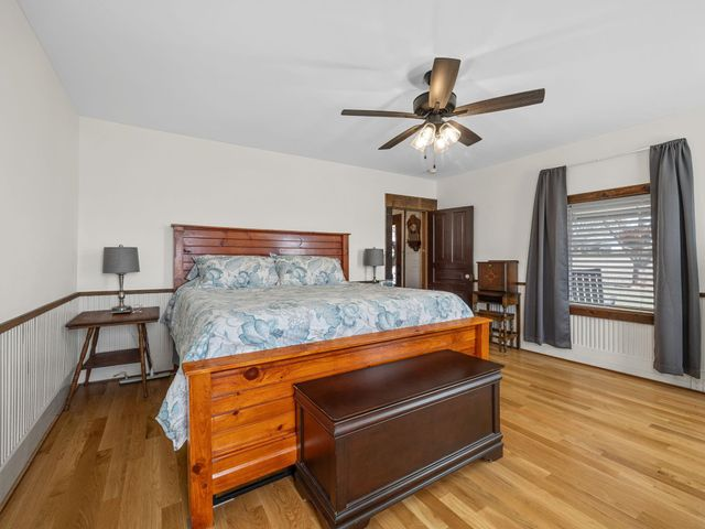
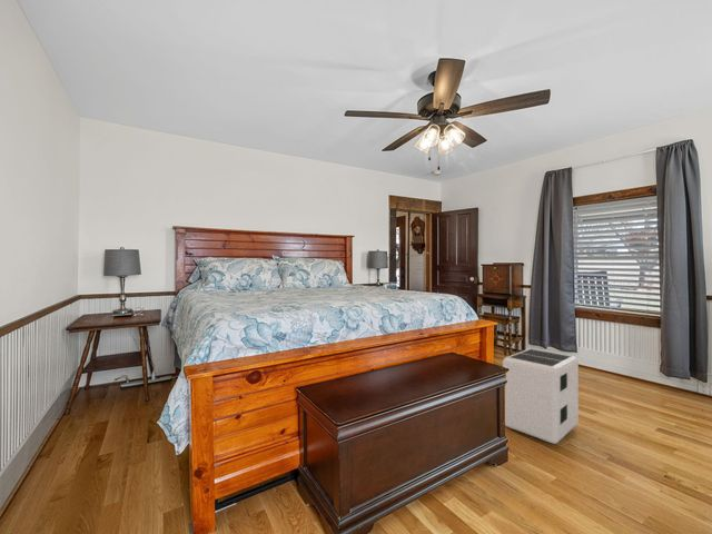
+ air purifier [502,348,580,445]
